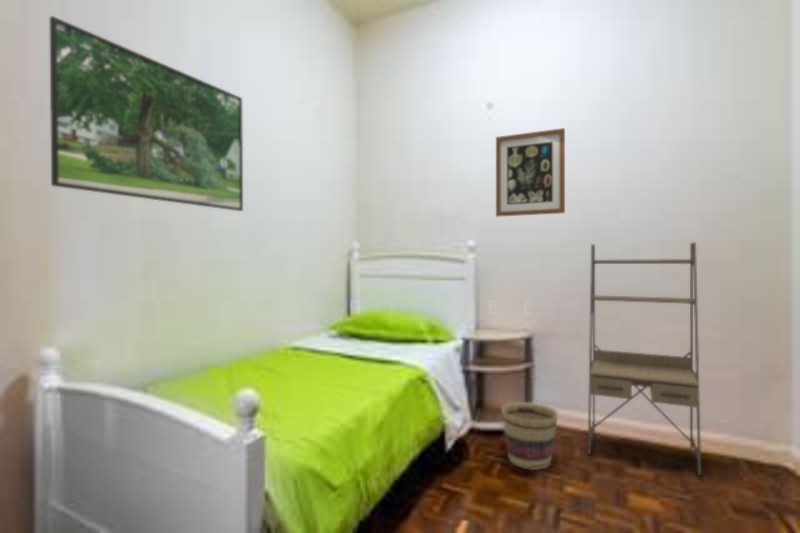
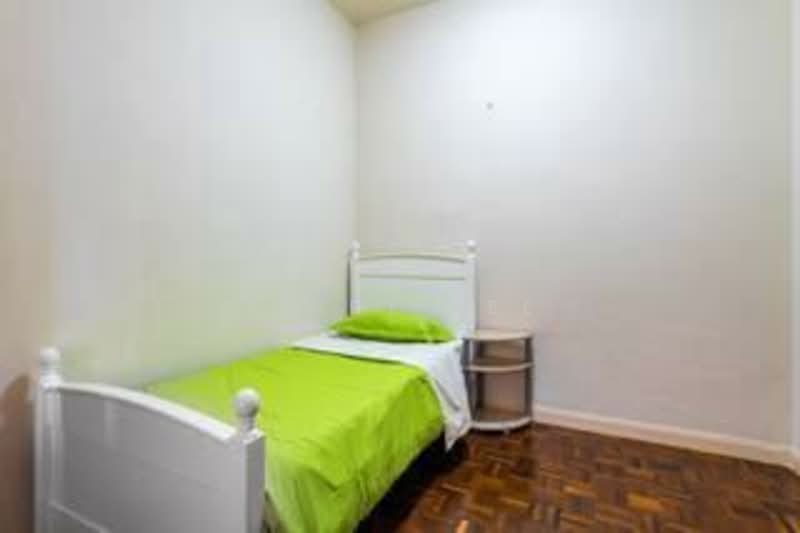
- wall art [495,127,566,218]
- shelving unit [587,241,702,477]
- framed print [49,15,244,212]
- basket [501,401,559,471]
